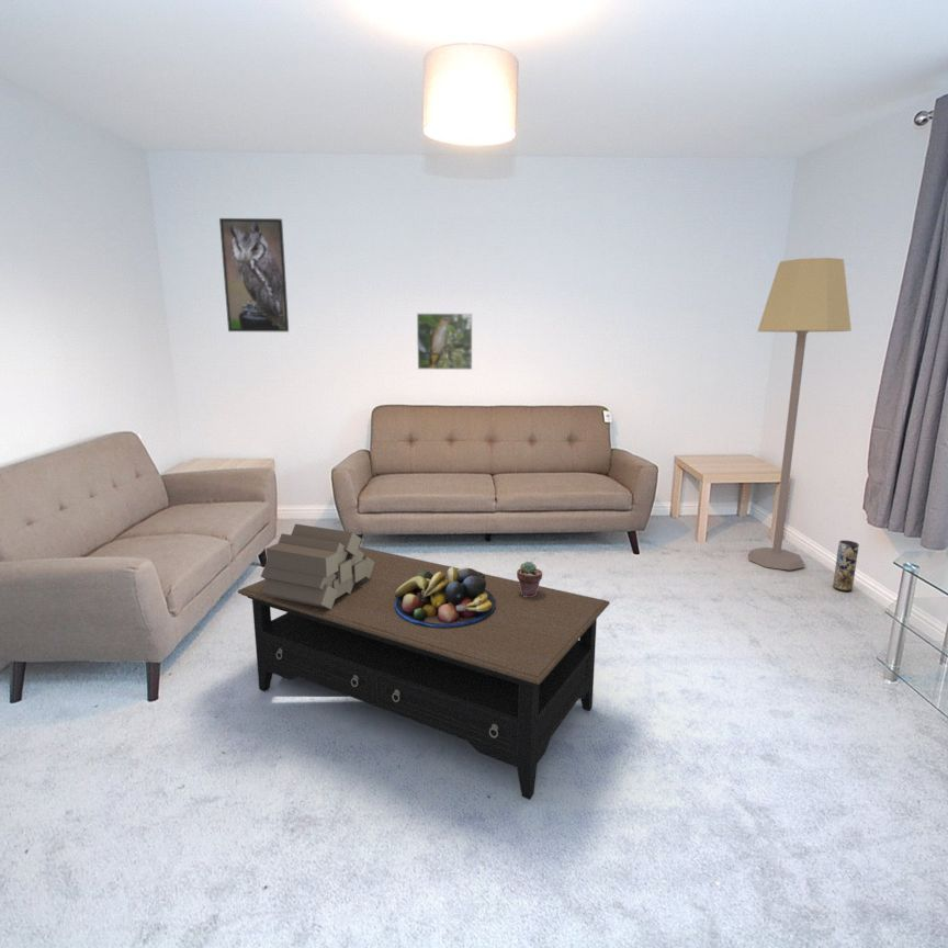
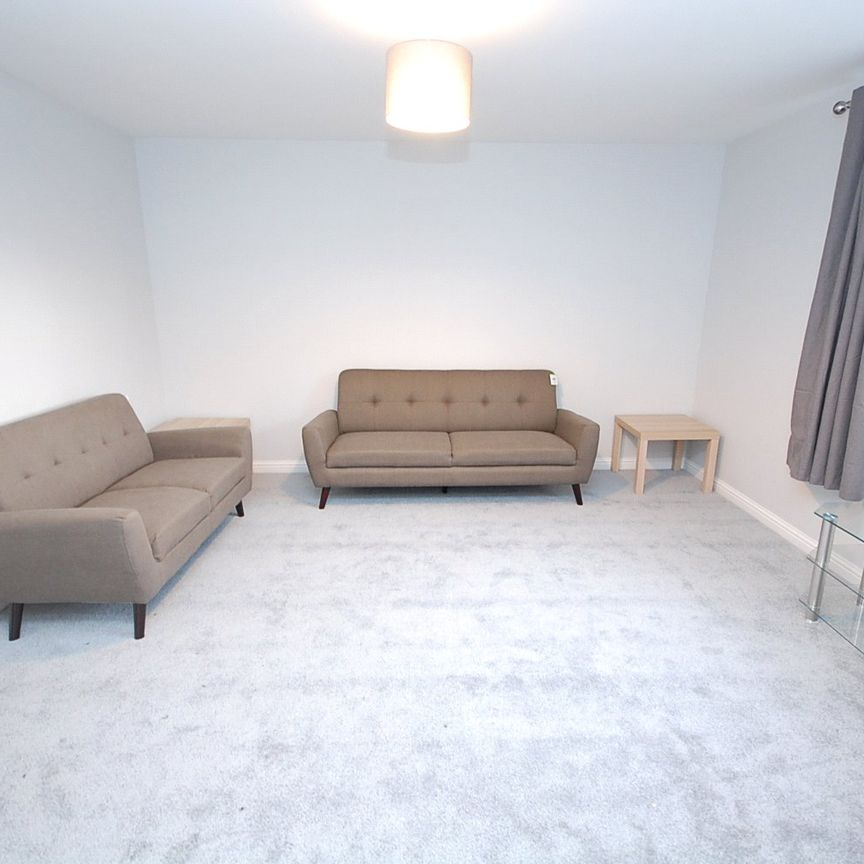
- coffee table [237,545,611,801]
- potted succulent [516,560,543,597]
- fruit bowl [395,566,496,628]
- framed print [218,217,290,332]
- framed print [416,313,473,371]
- log pile [260,522,374,609]
- vase [832,539,860,592]
- lamp [747,257,853,572]
